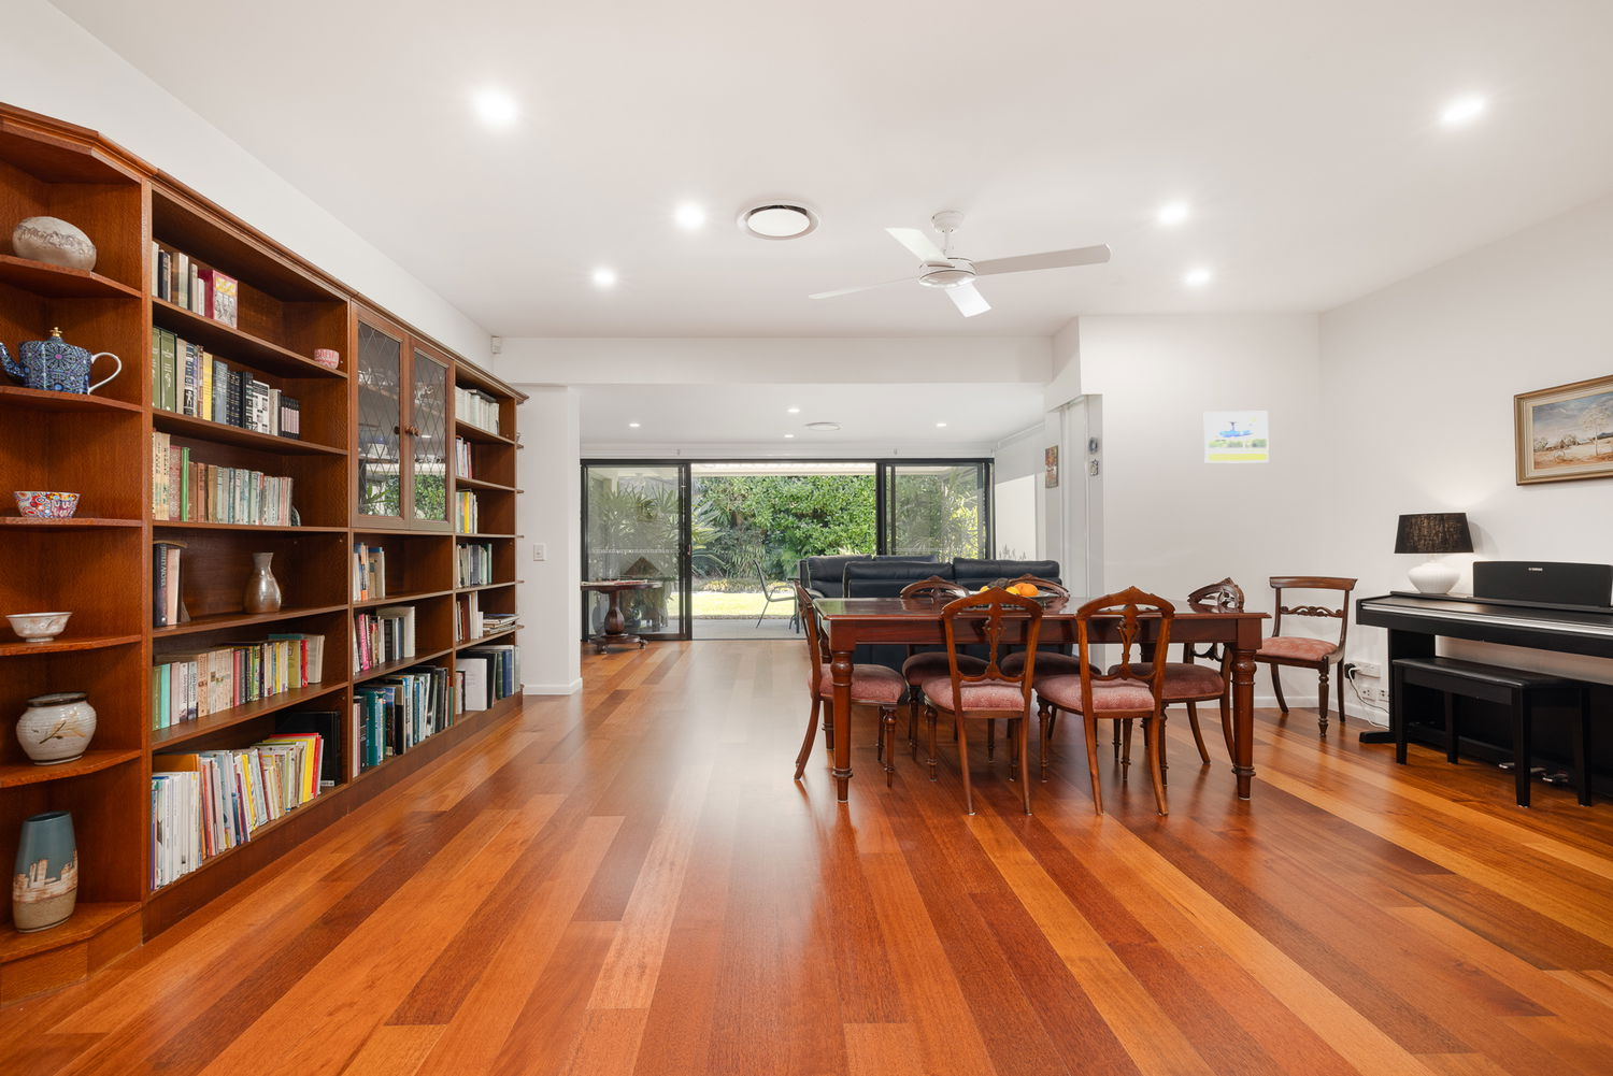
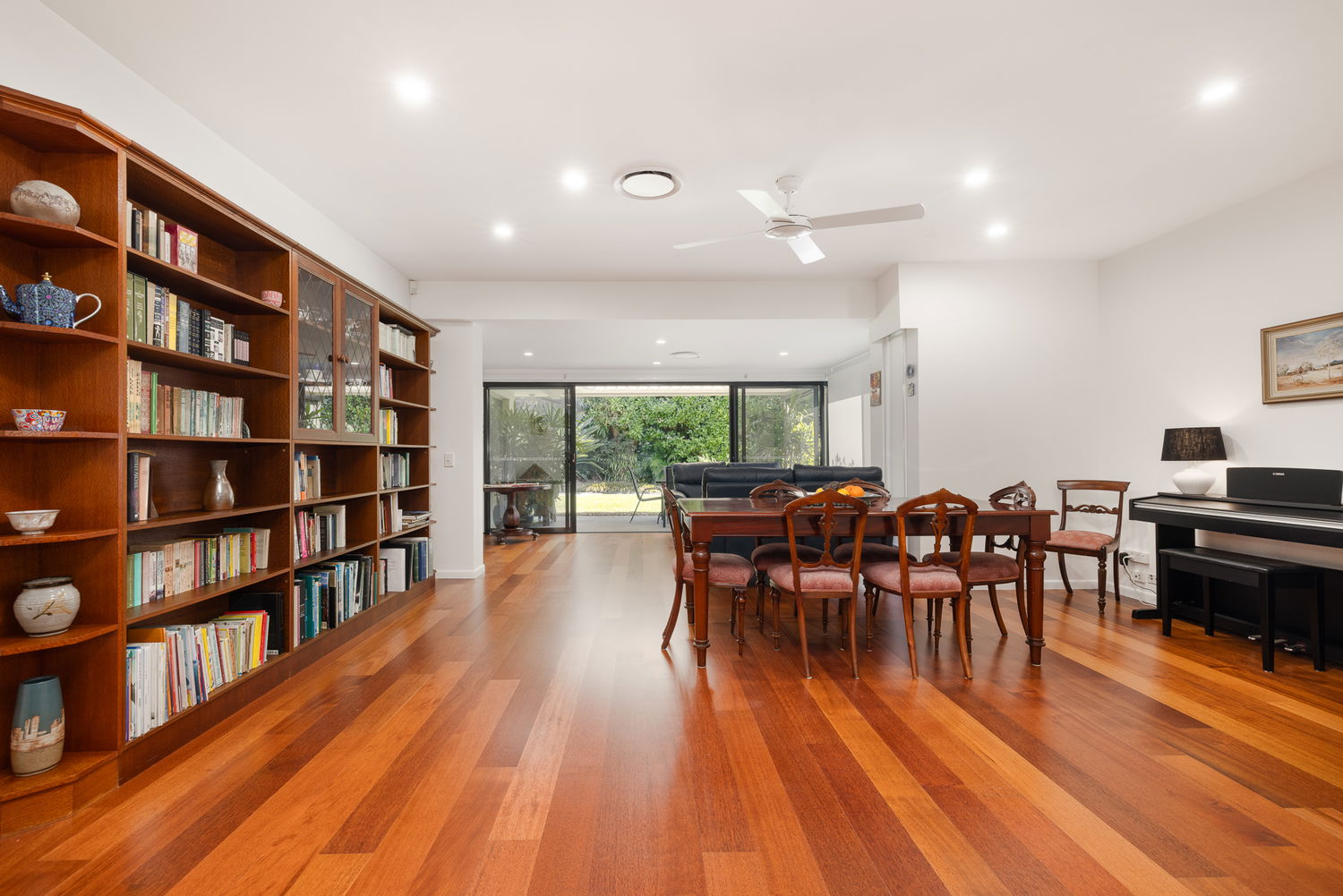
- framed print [1203,411,1270,465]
